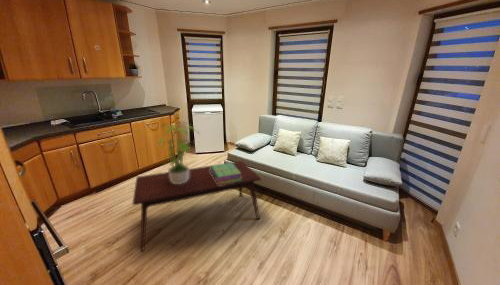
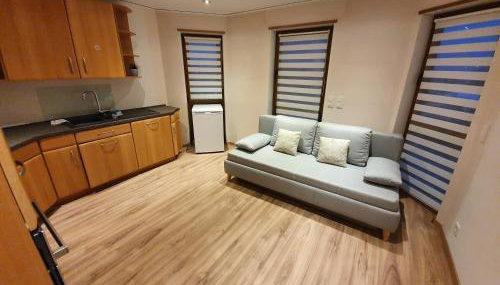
- potted plant [157,119,201,184]
- stack of books [210,162,242,185]
- coffee table [131,160,262,253]
